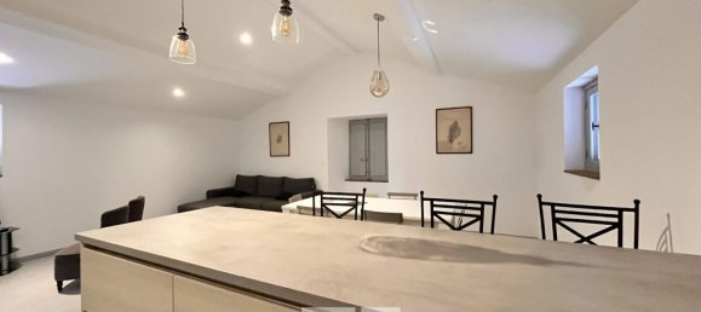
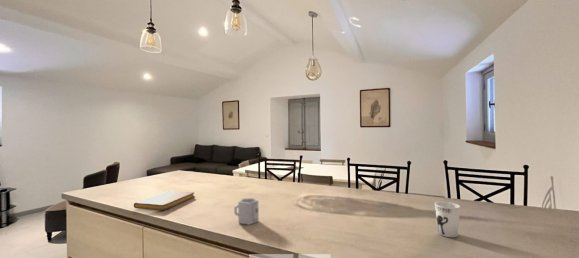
+ cup [434,201,461,238]
+ notebook [133,190,196,211]
+ cup [233,197,260,226]
